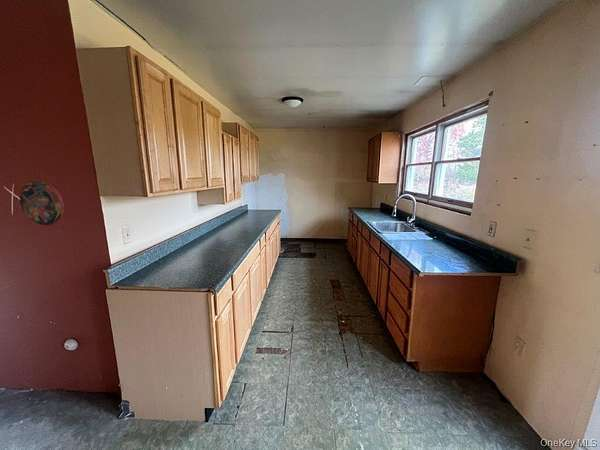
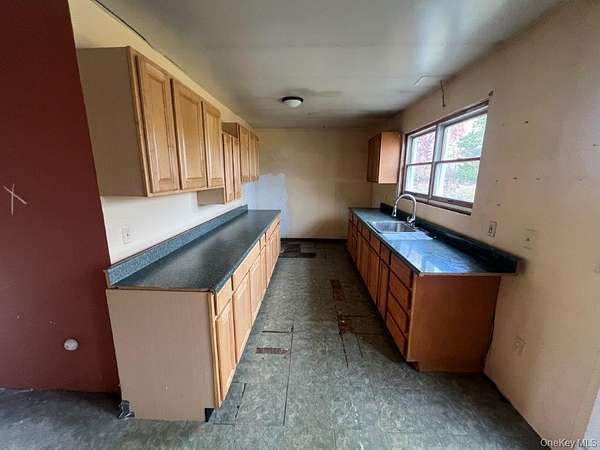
- decorative plate [19,180,64,226]
